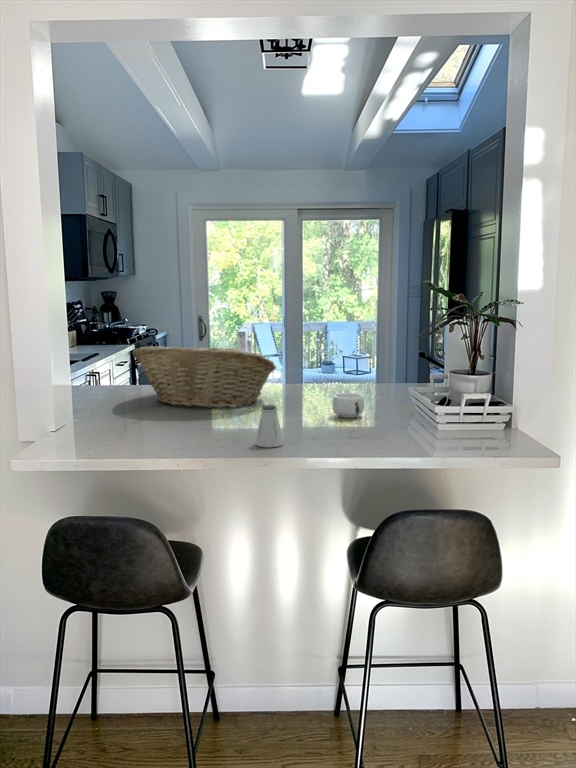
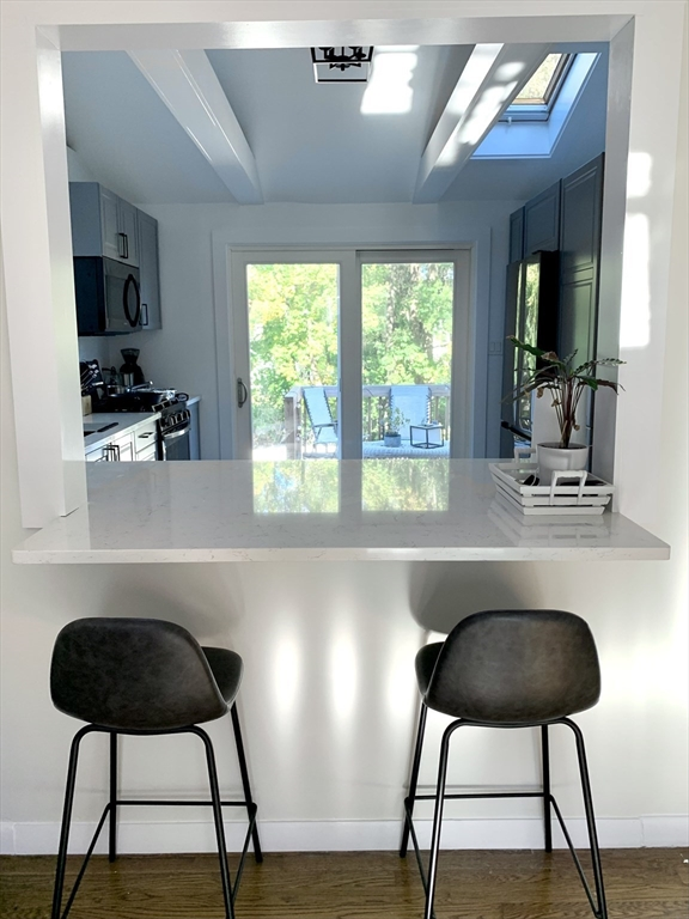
- mug [332,392,365,419]
- fruit basket [131,345,278,409]
- saltshaker [255,404,284,448]
